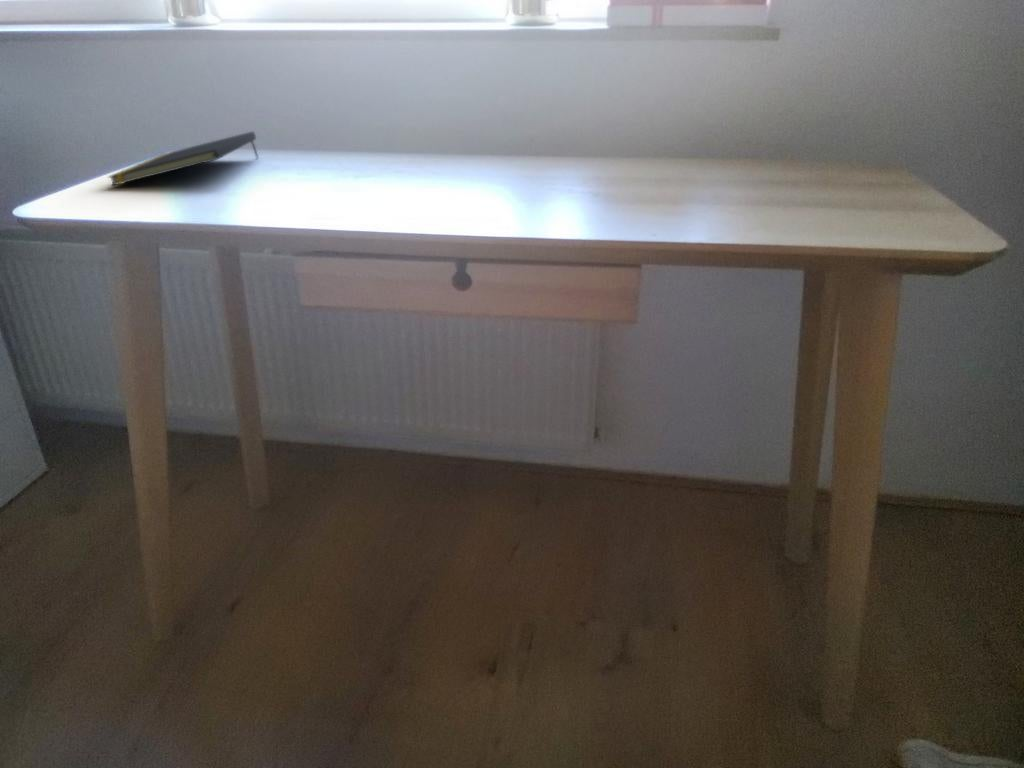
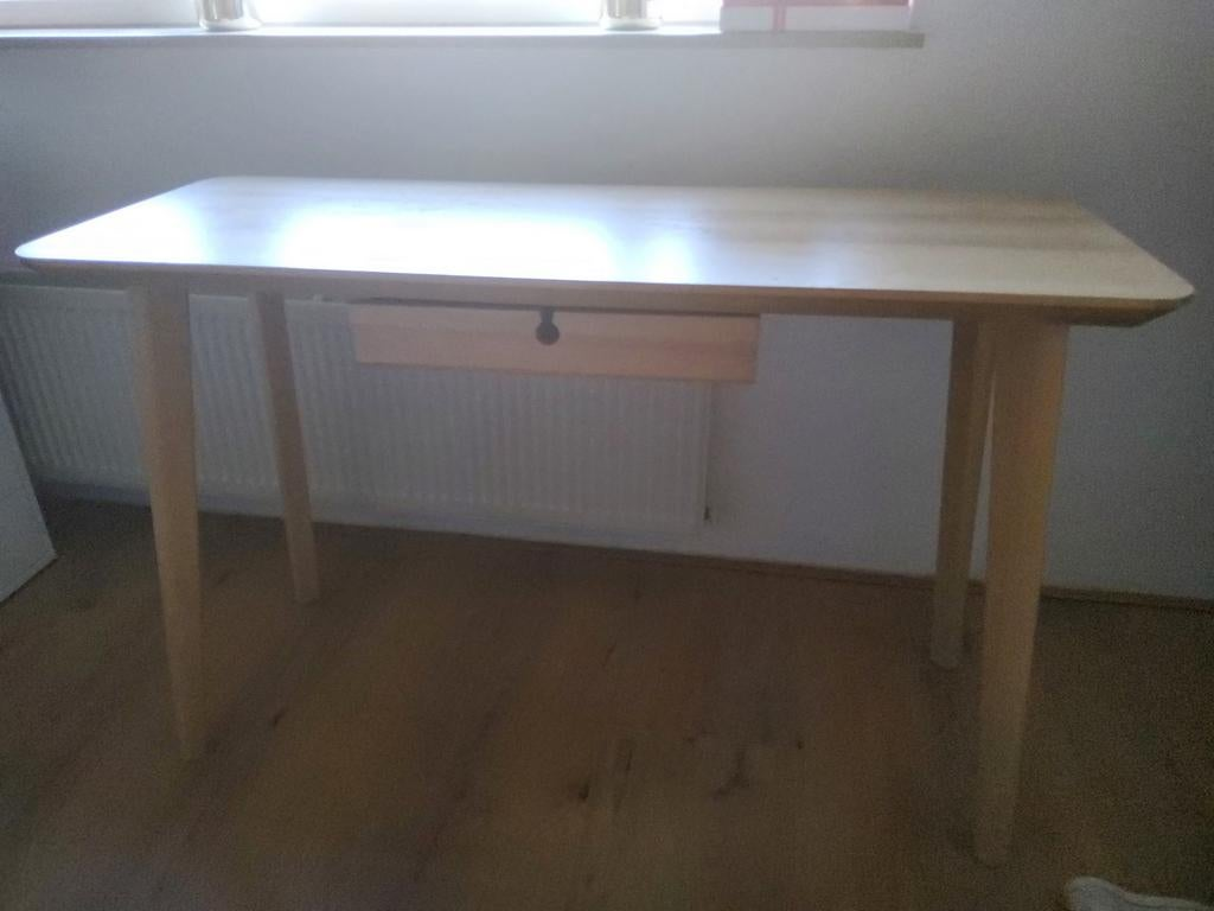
- notepad [107,130,260,187]
